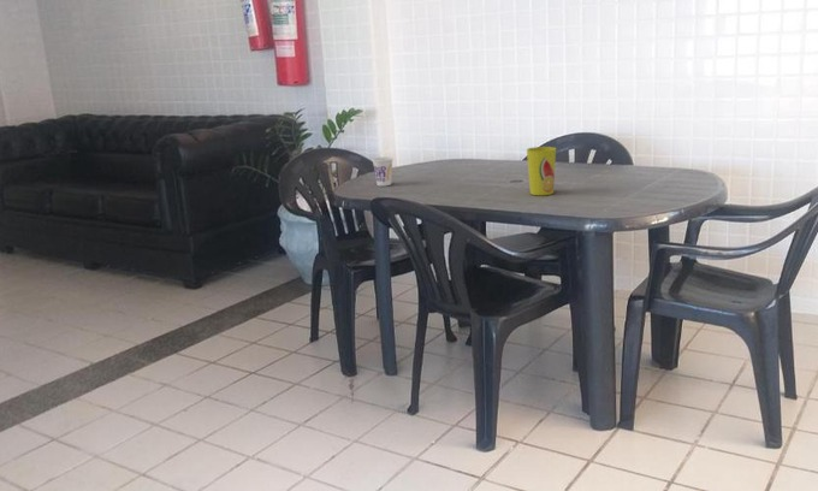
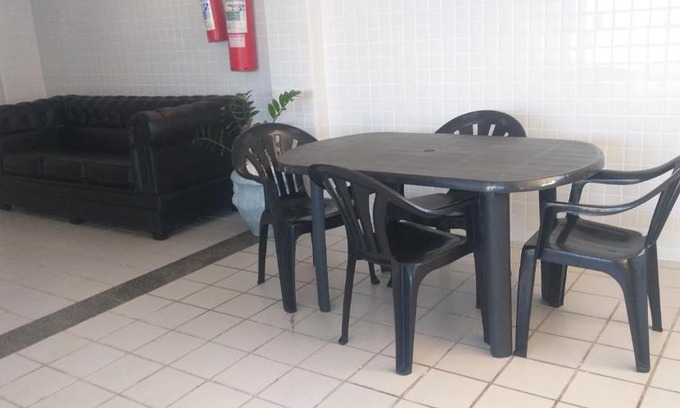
- cup [371,155,395,188]
- cup [526,146,557,196]
